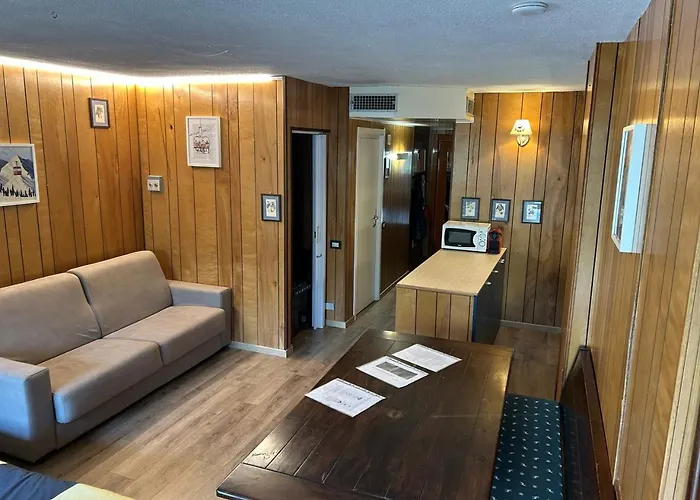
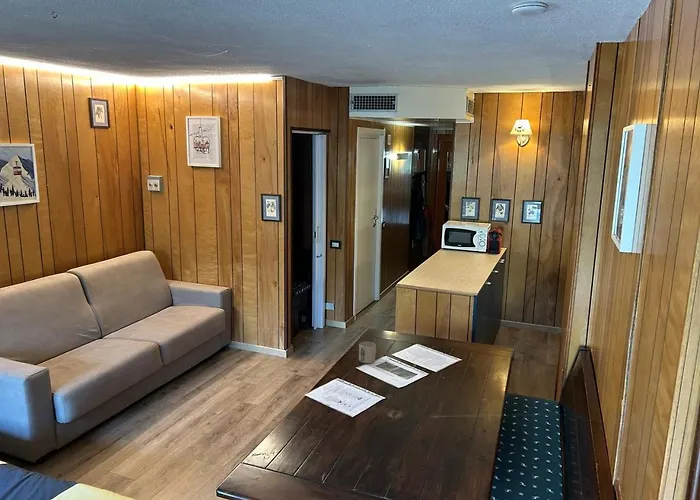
+ mug [358,341,377,364]
